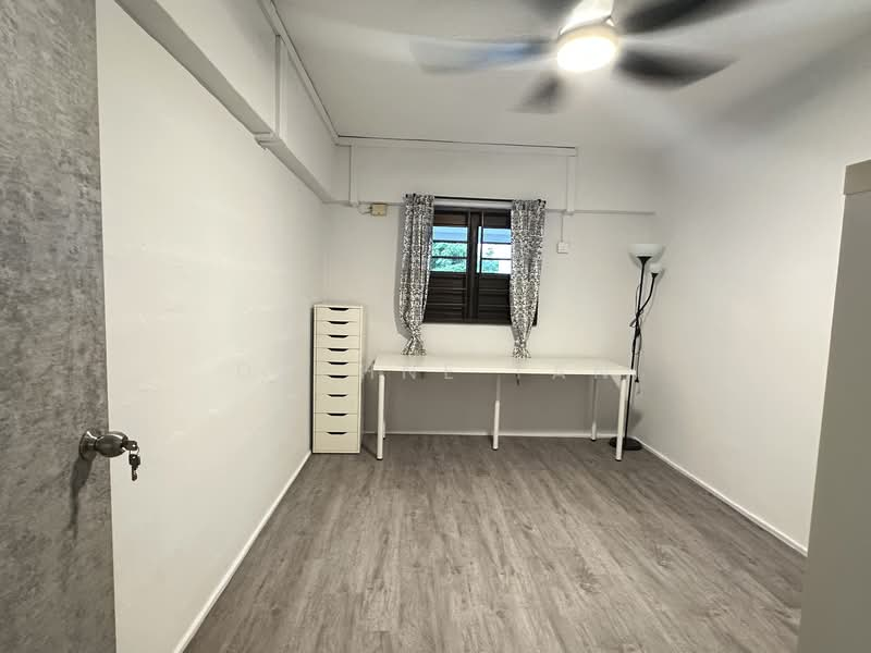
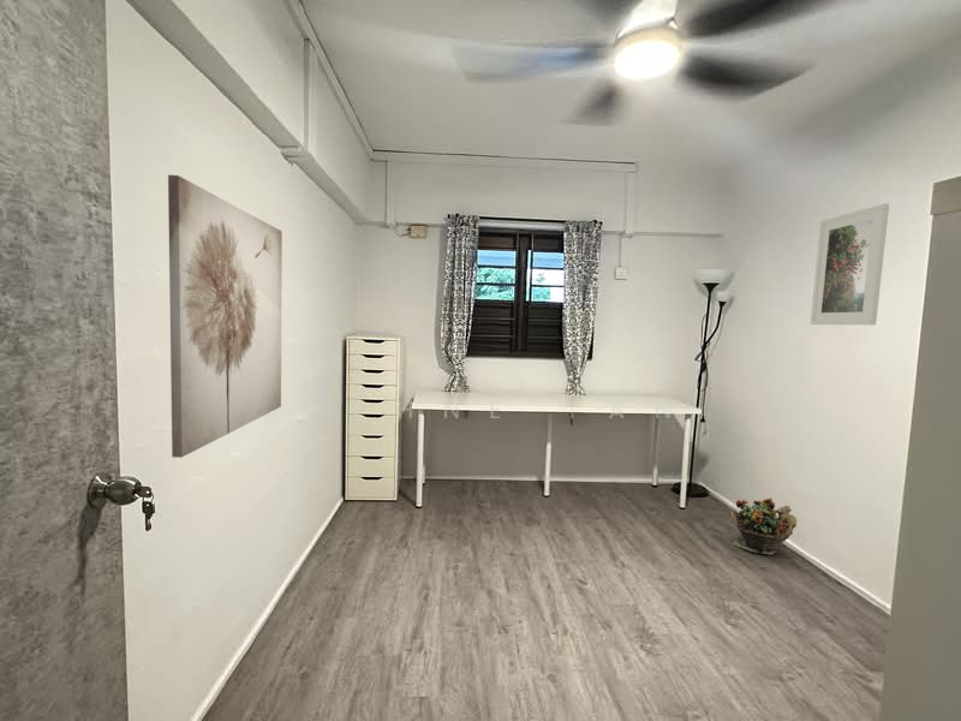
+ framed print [810,202,890,326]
+ potted plant [730,496,798,555]
+ wall art [167,174,283,459]
